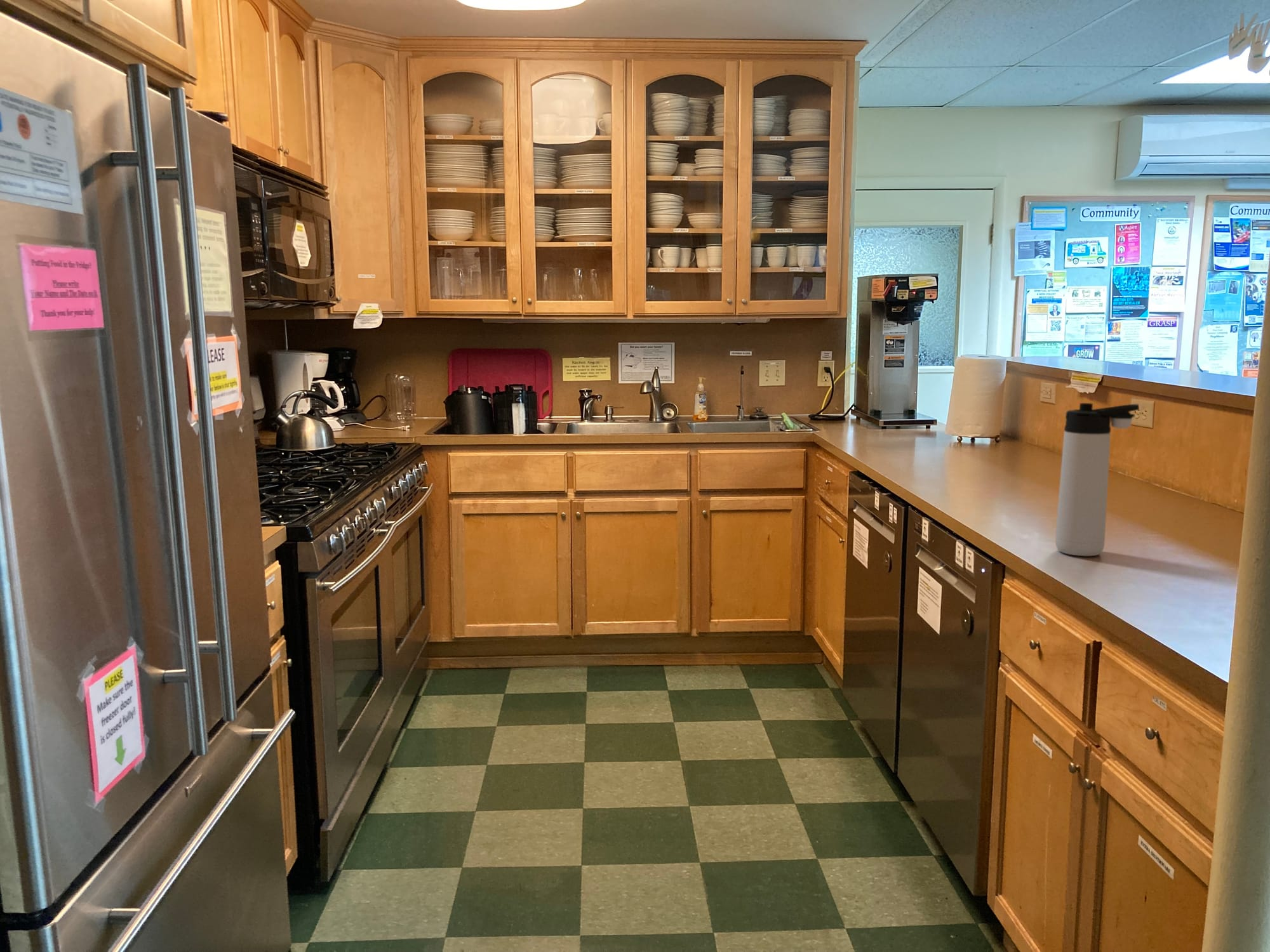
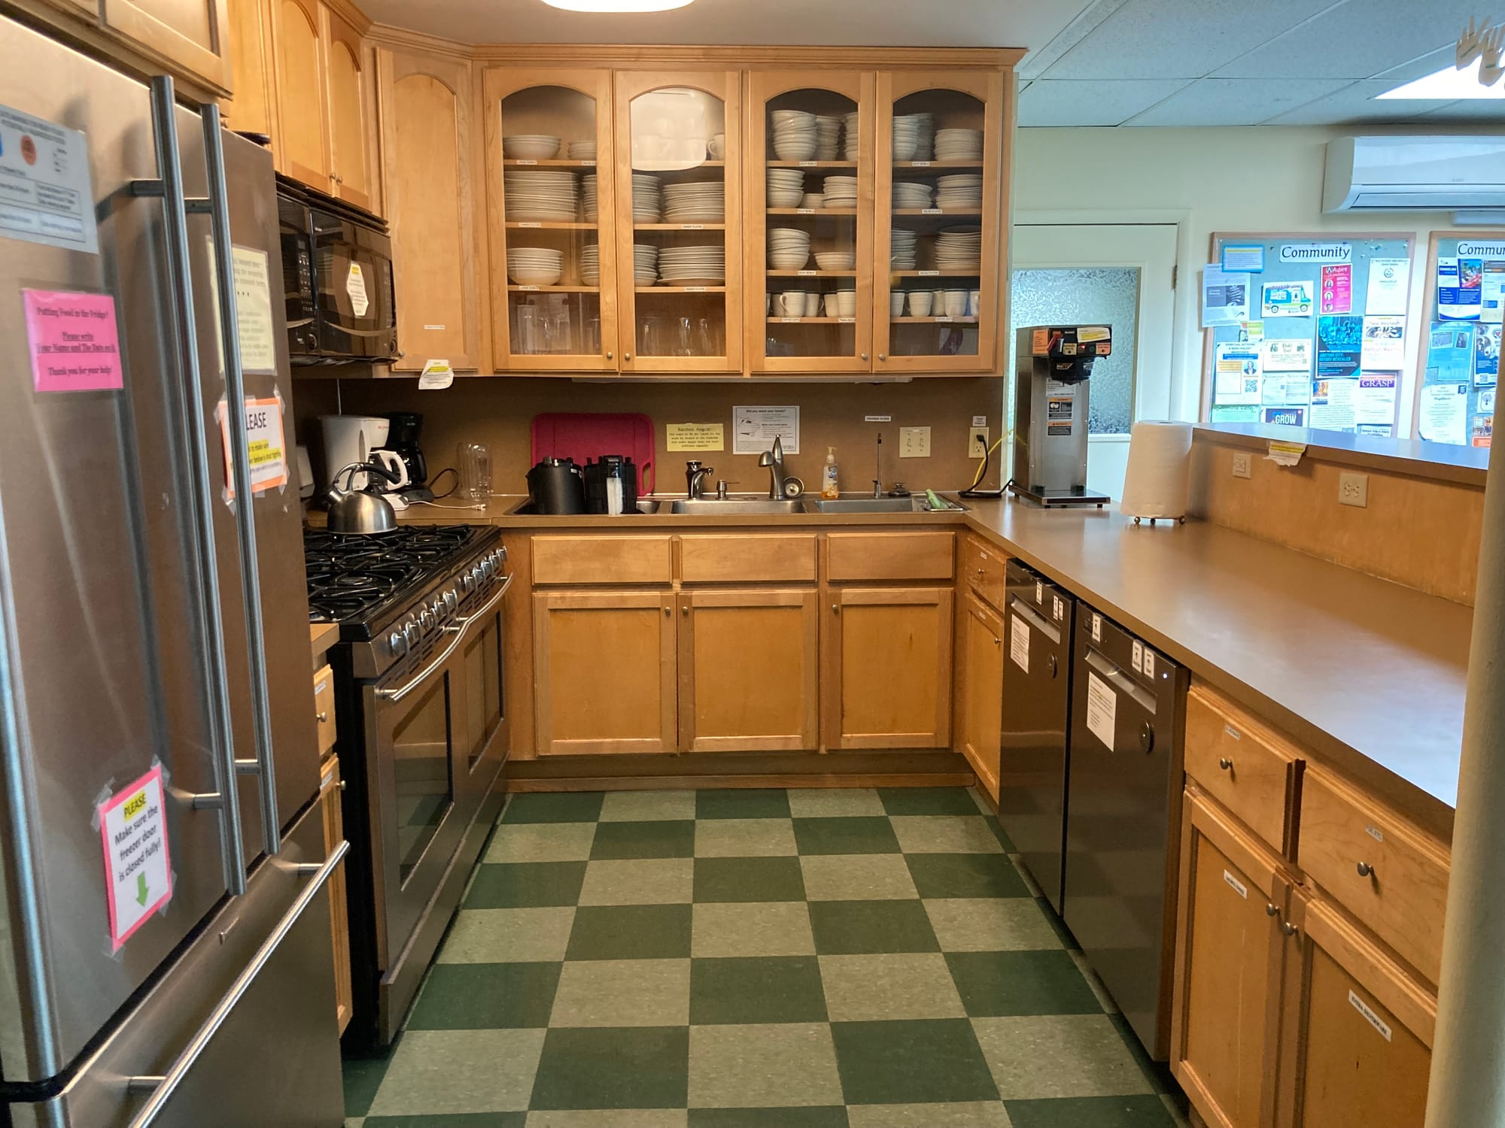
- thermos bottle [1055,402,1140,557]
